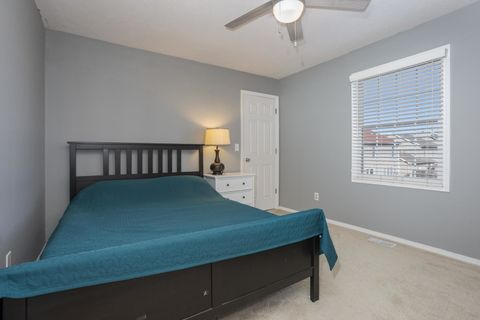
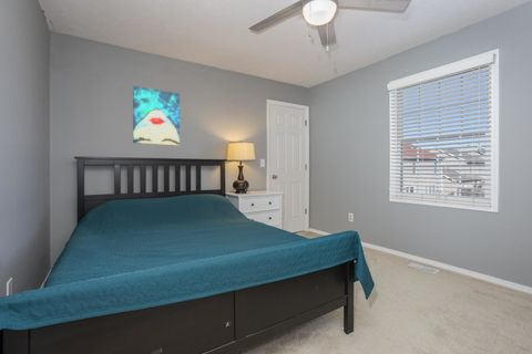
+ wall art [132,85,181,147]
